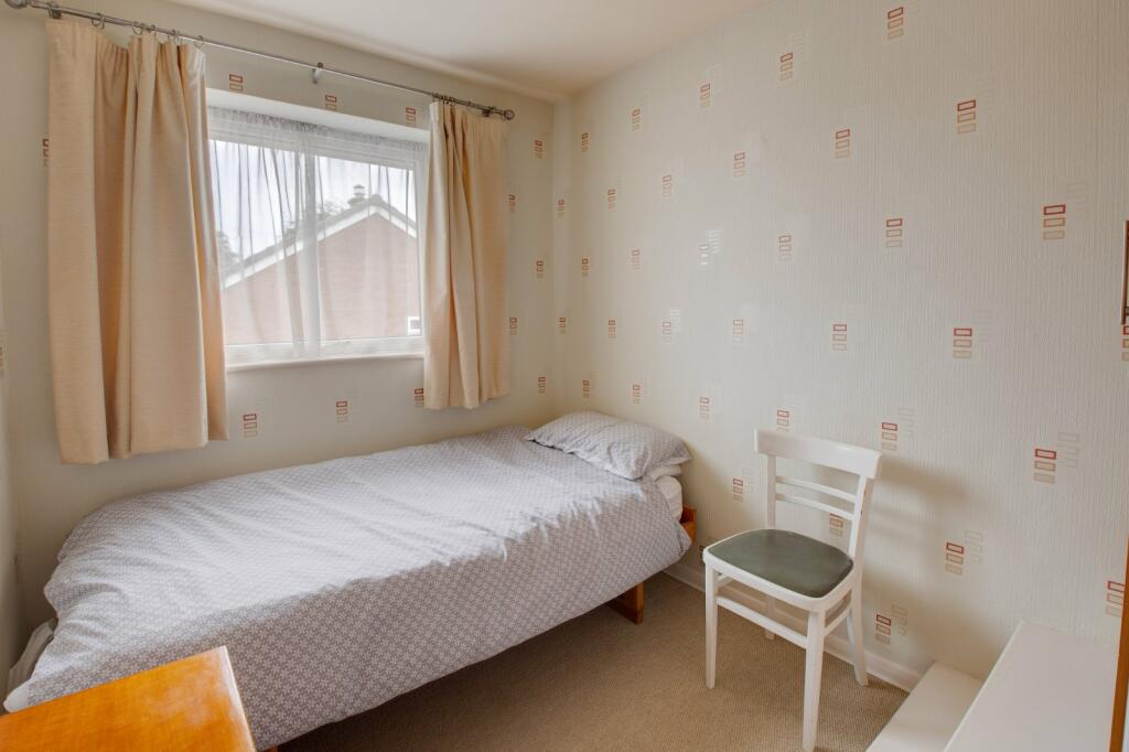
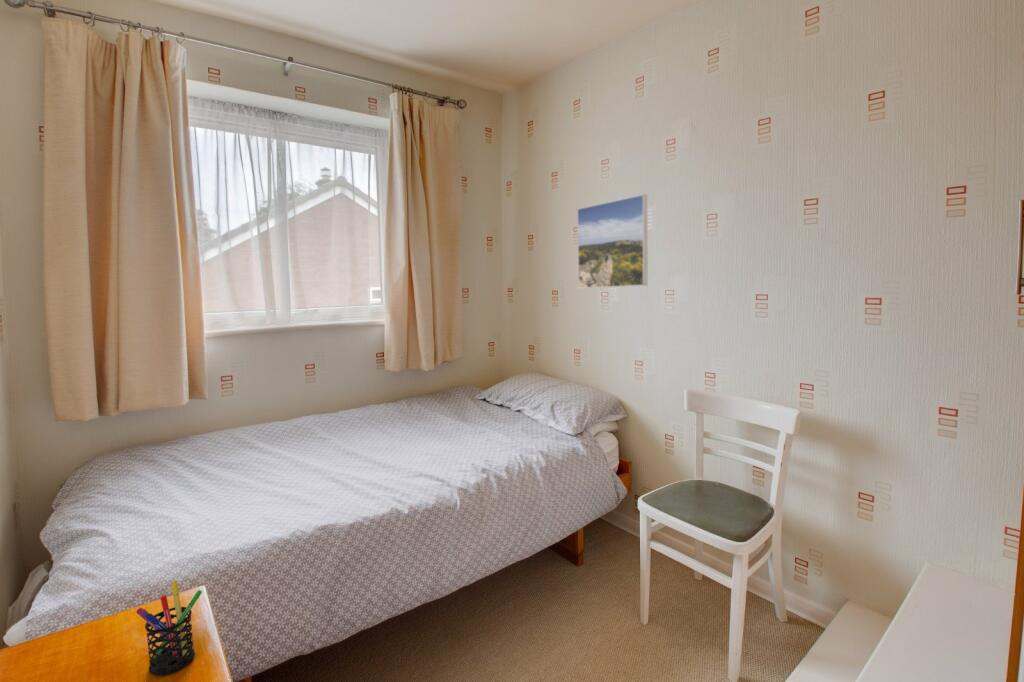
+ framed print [576,193,648,290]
+ pen holder [136,580,203,676]
